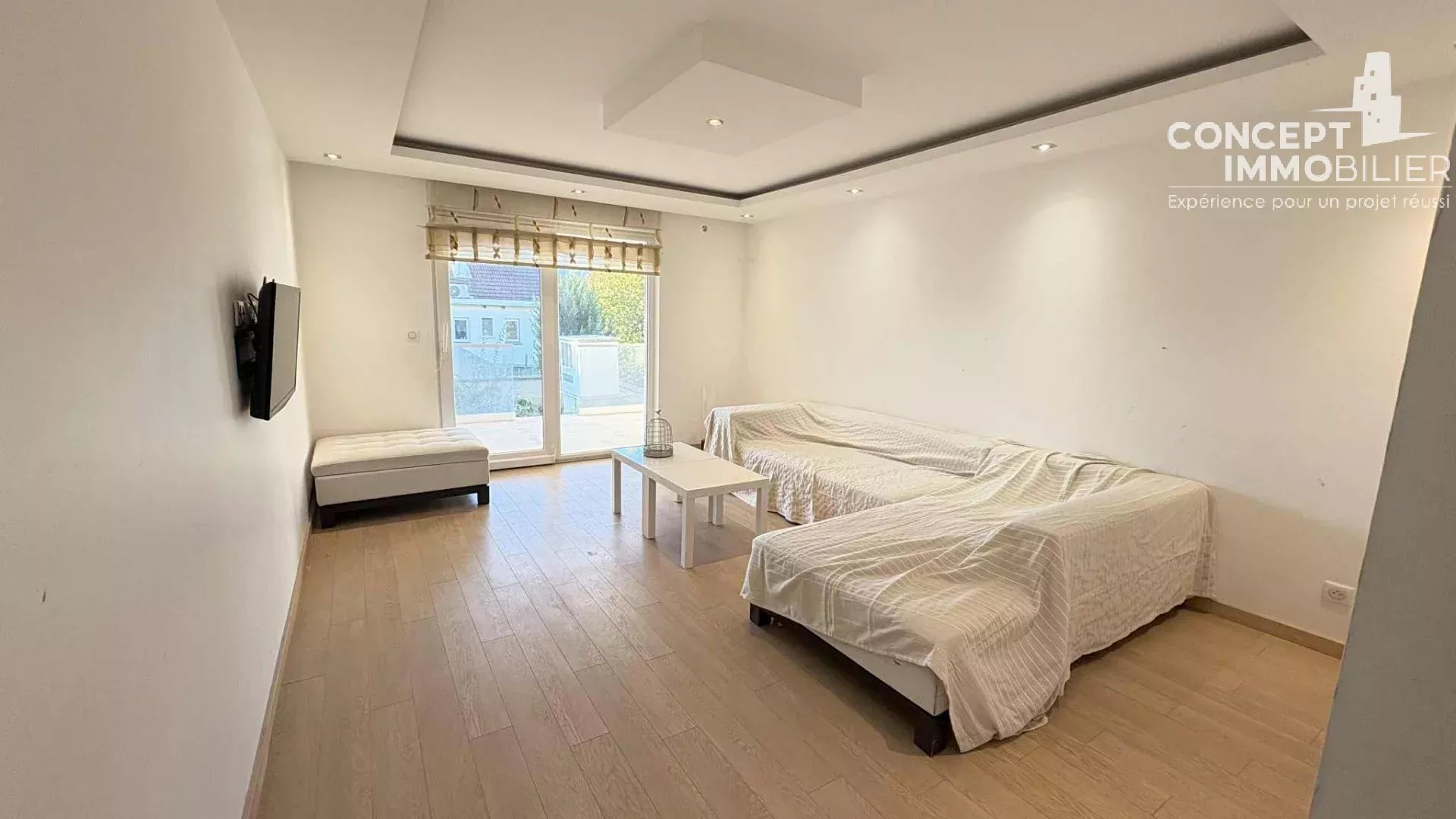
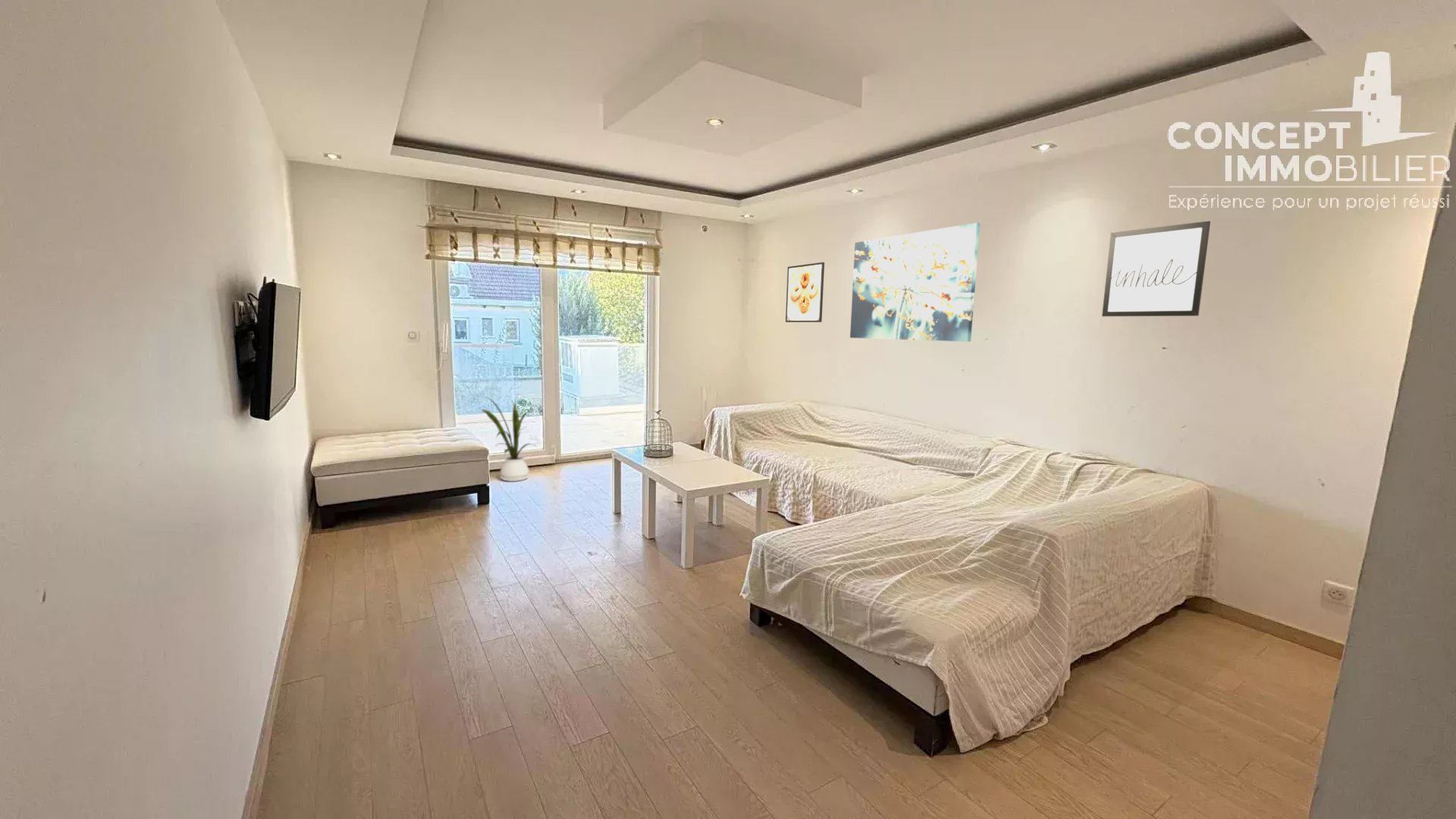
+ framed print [785,262,825,323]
+ house plant [480,396,538,482]
+ wall art [1101,220,1211,317]
+ wall art [849,222,981,342]
